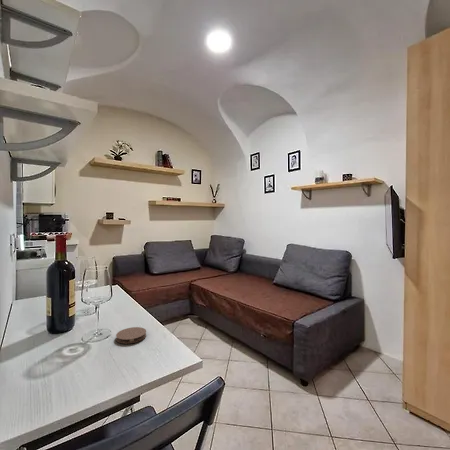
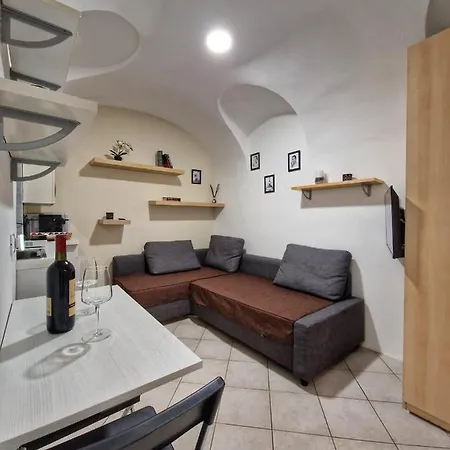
- coaster [115,326,147,345]
